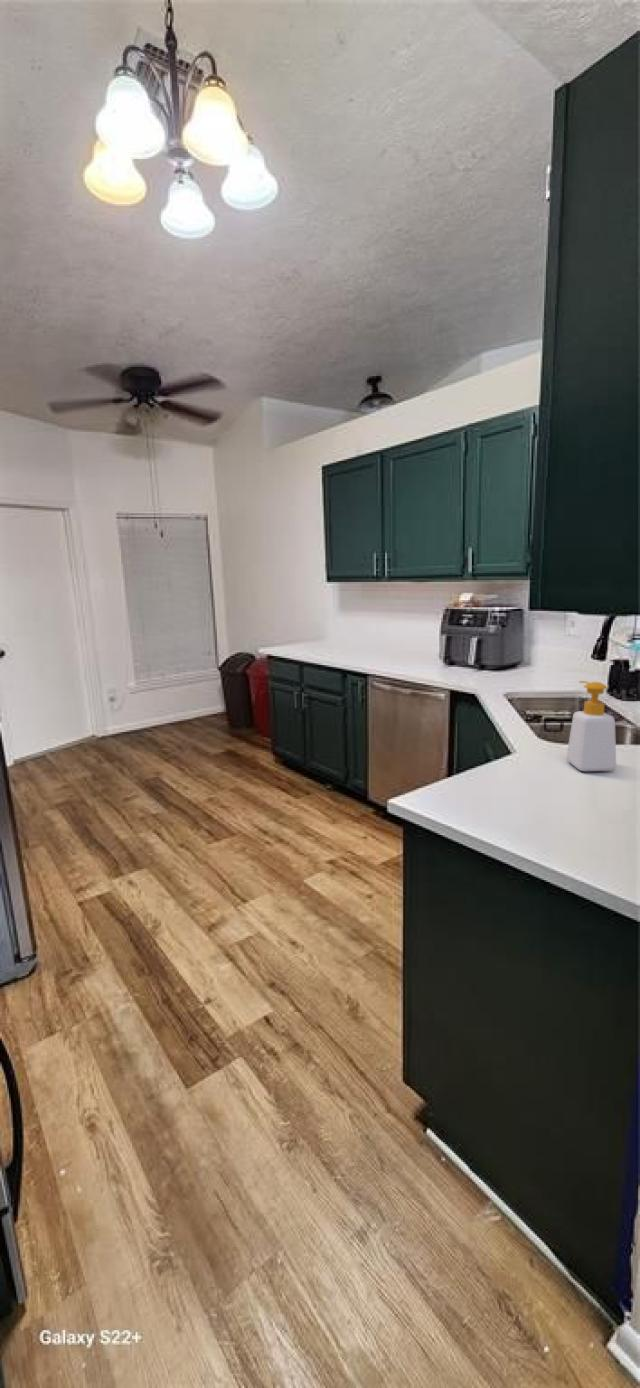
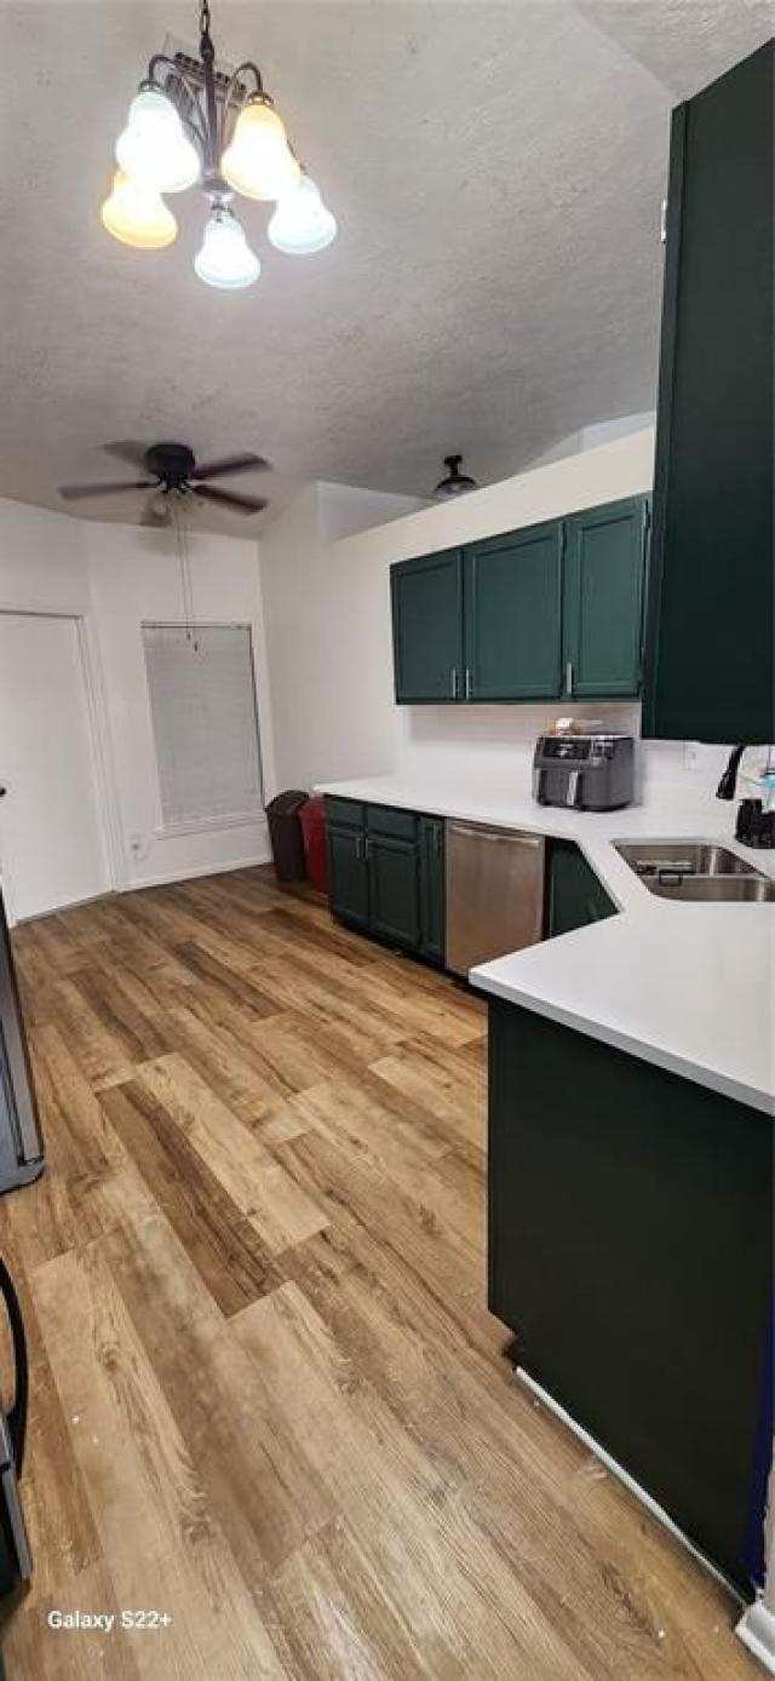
- soap bottle [565,680,617,772]
